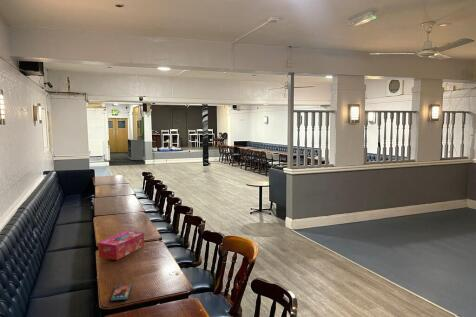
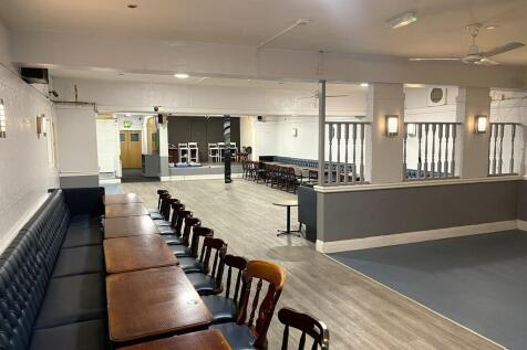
- tissue box [97,230,145,261]
- smartphone [110,284,132,302]
